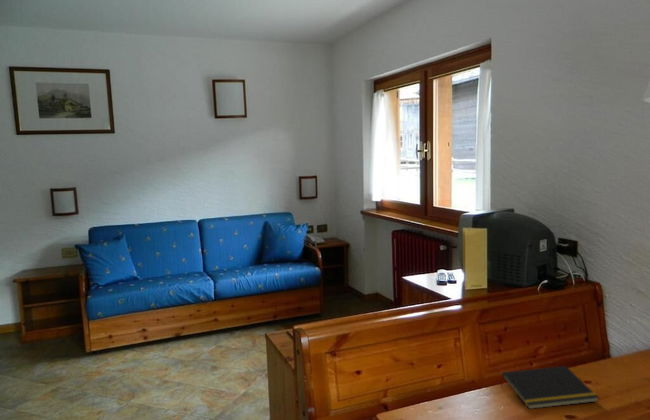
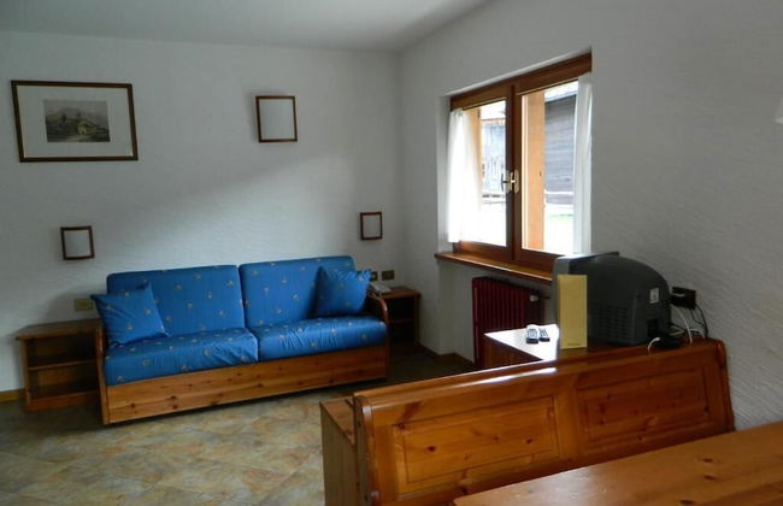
- notepad [500,365,600,410]
